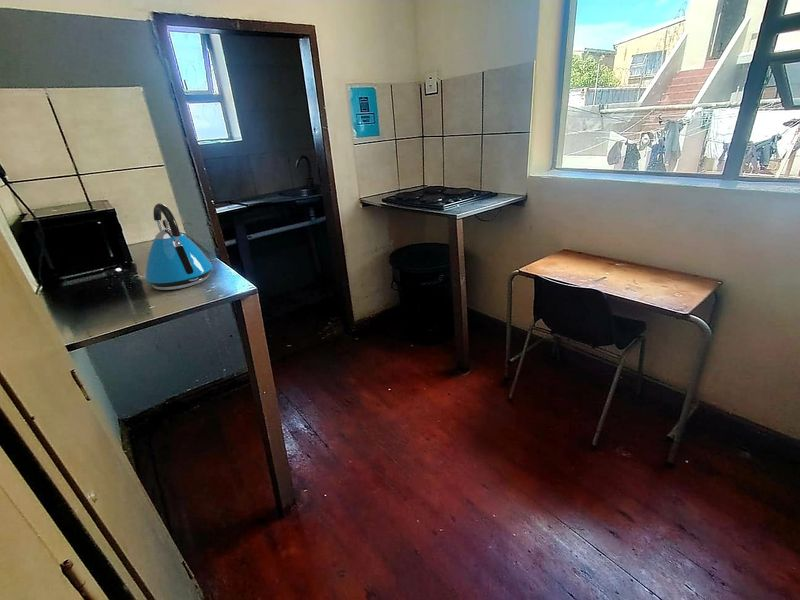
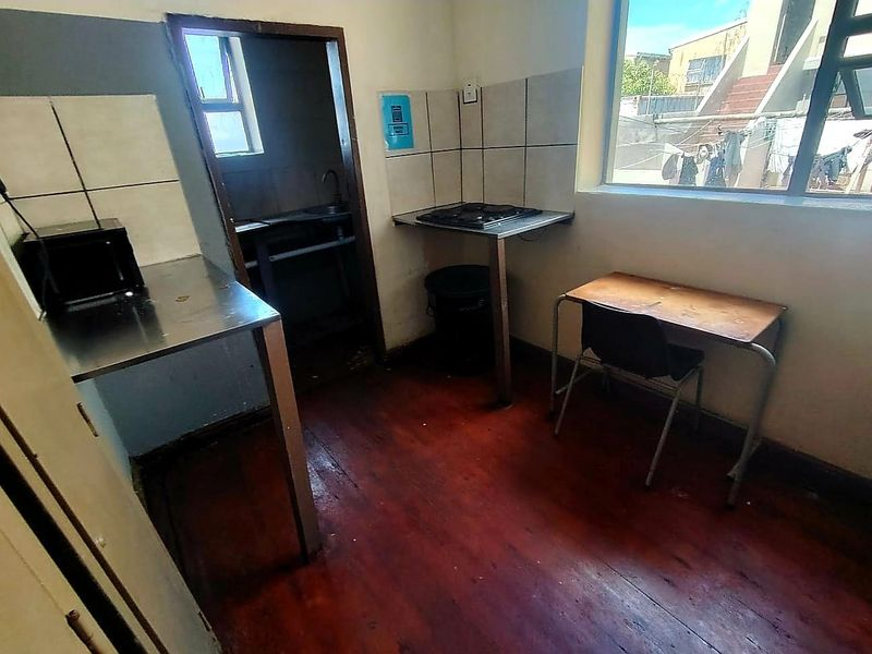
- kettle [144,202,213,291]
